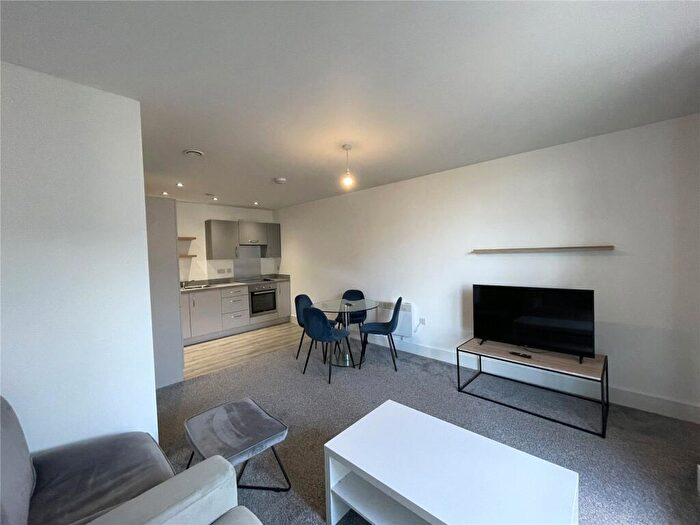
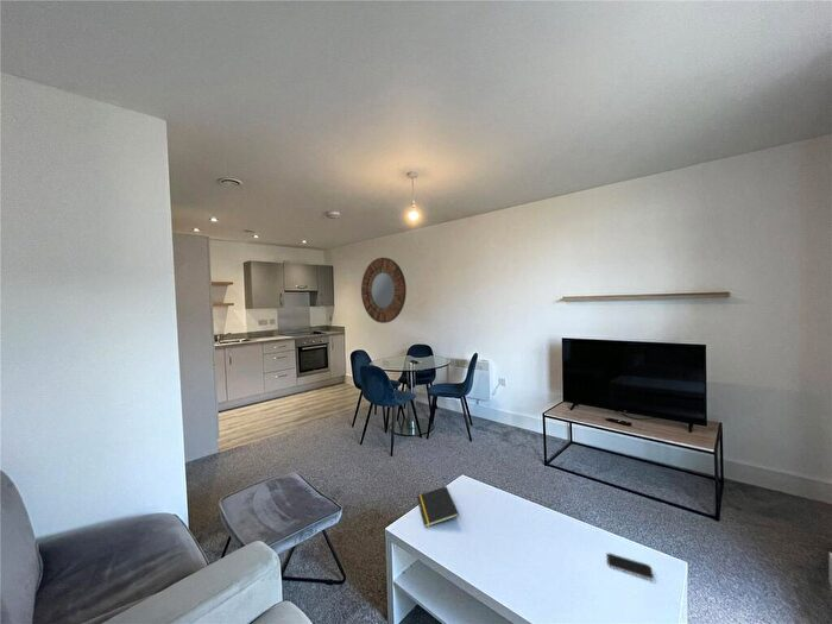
+ notepad [416,485,460,529]
+ smartphone [606,553,655,581]
+ home mirror [360,257,408,324]
